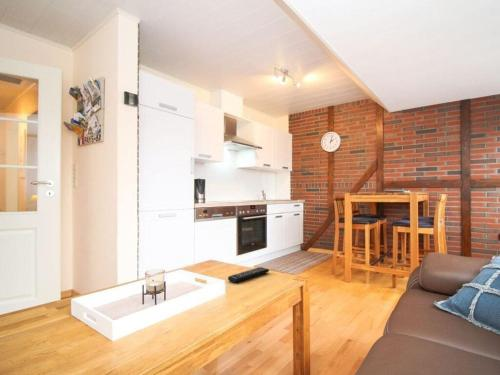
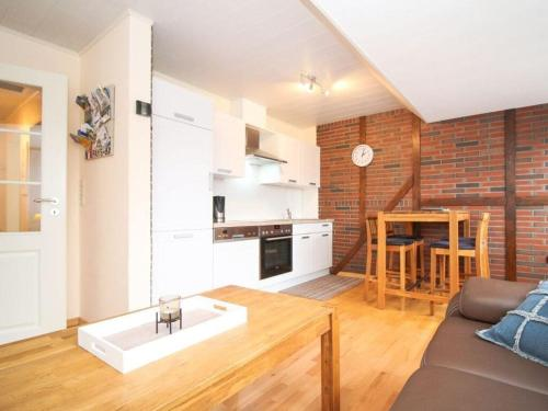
- remote control [227,266,270,284]
